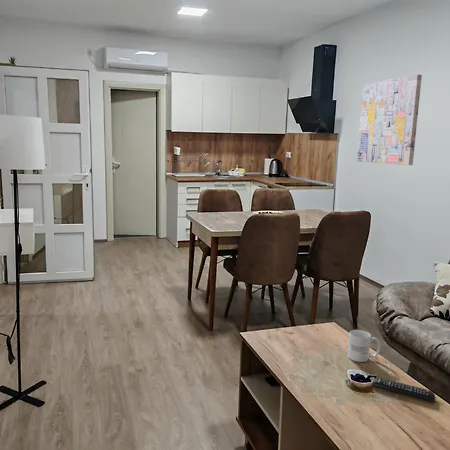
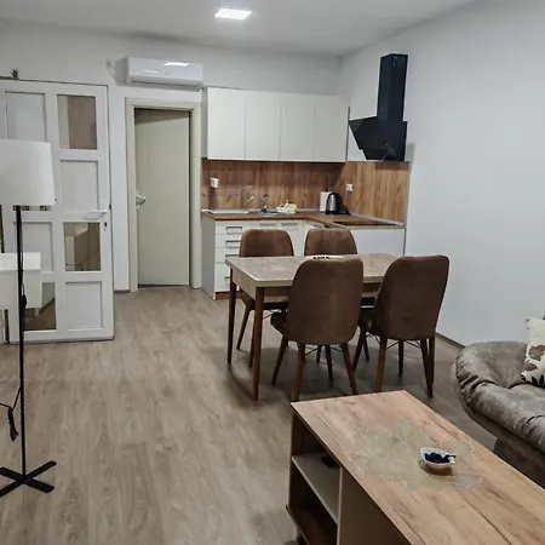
- remote control [371,377,436,403]
- wall art [356,74,423,166]
- mug [347,329,381,363]
